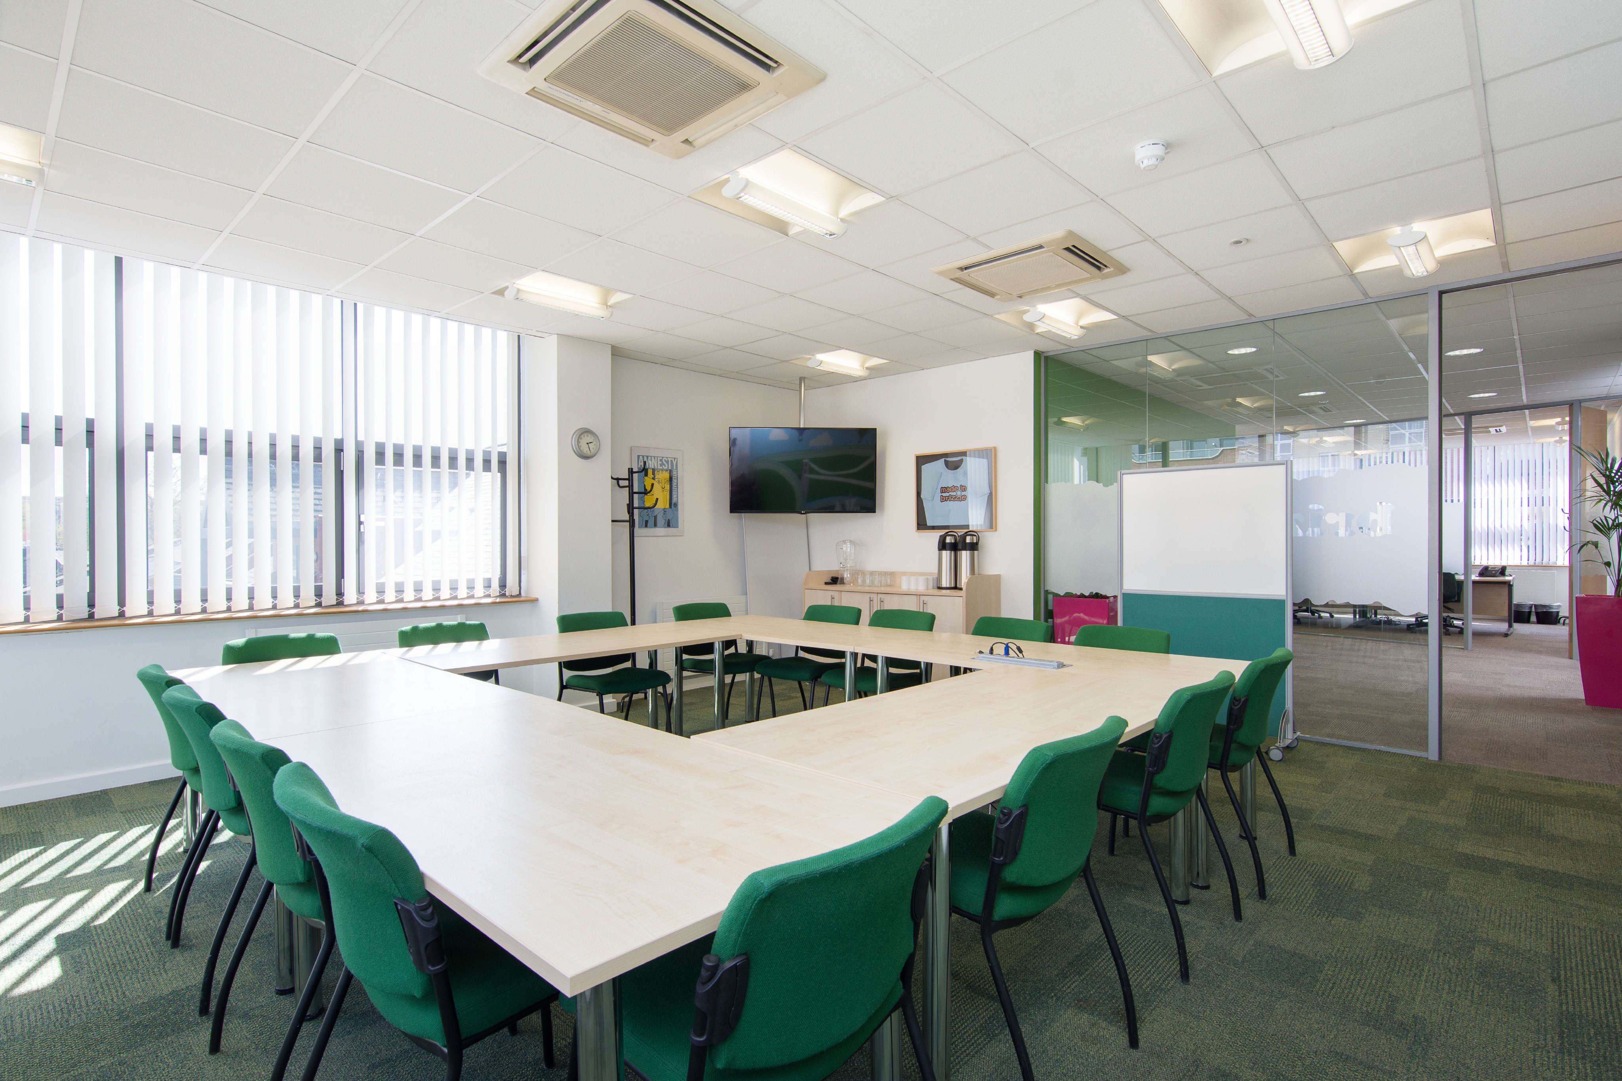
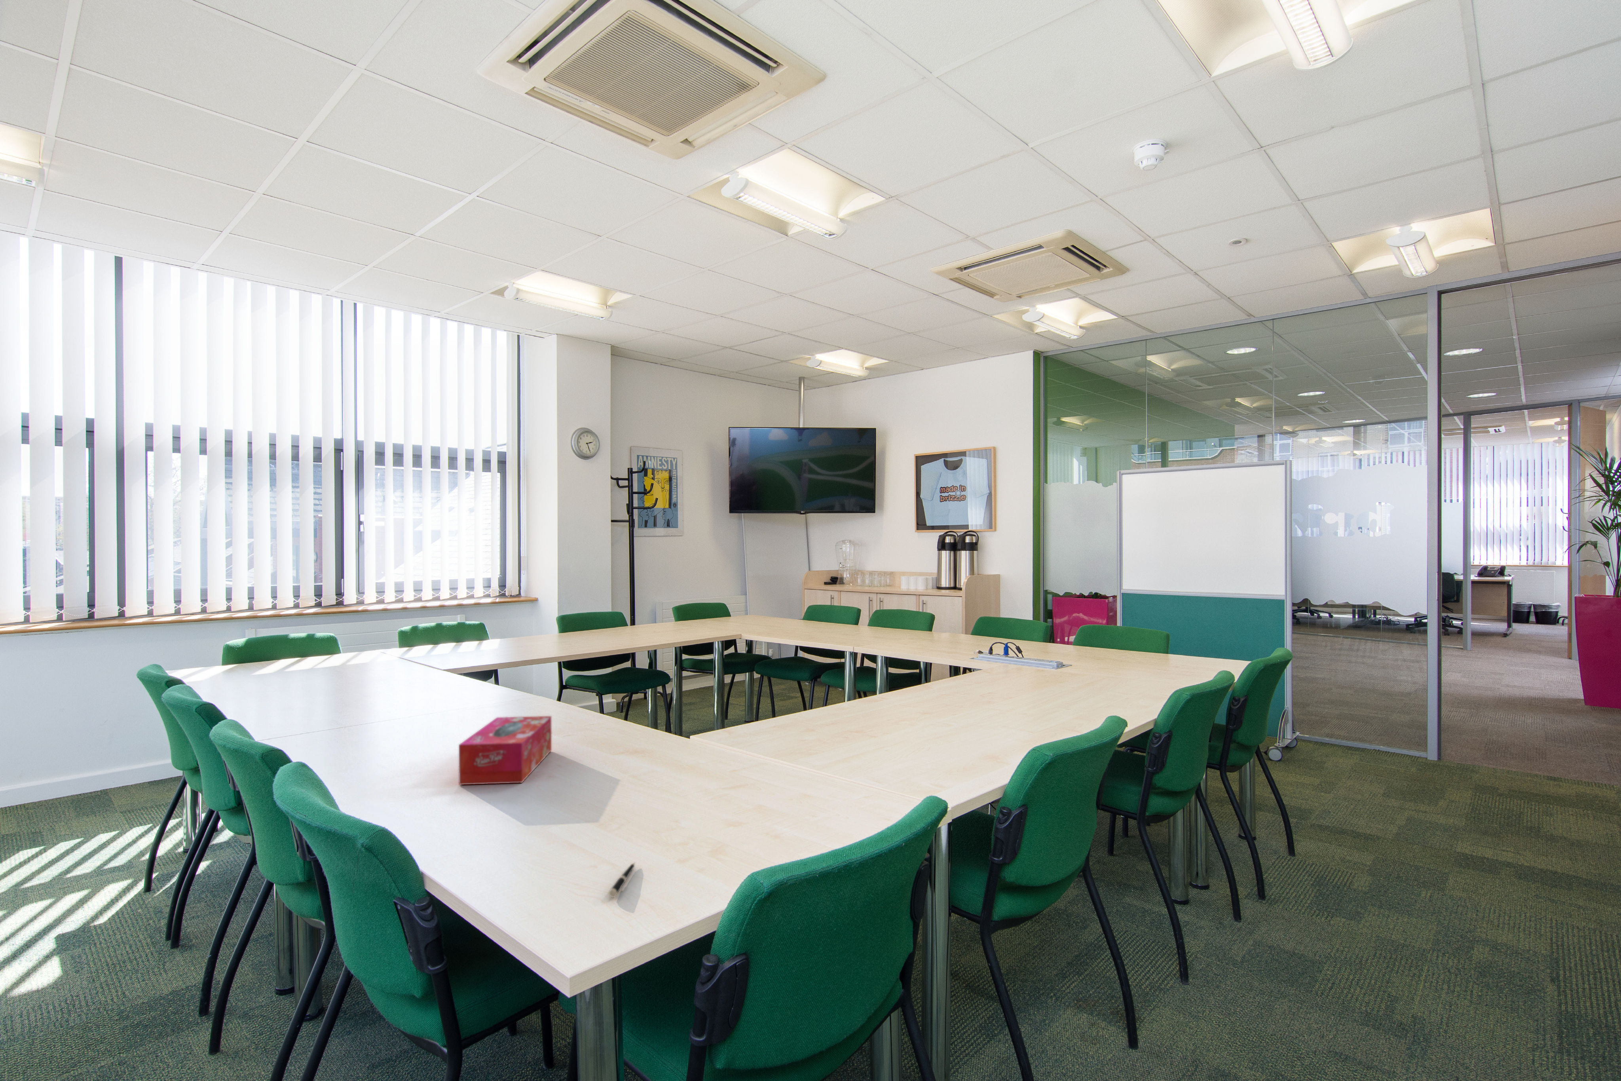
+ pen [608,861,636,898]
+ tissue box [458,715,552,785]
